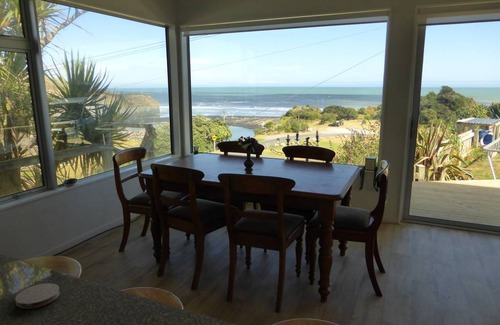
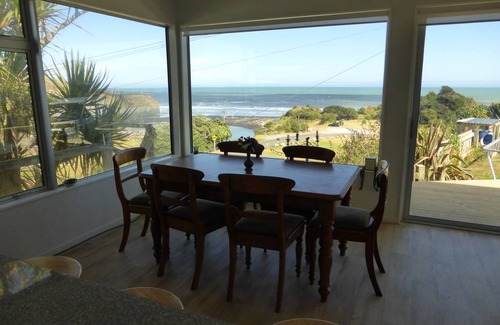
- coaster [14,282,61,310]
